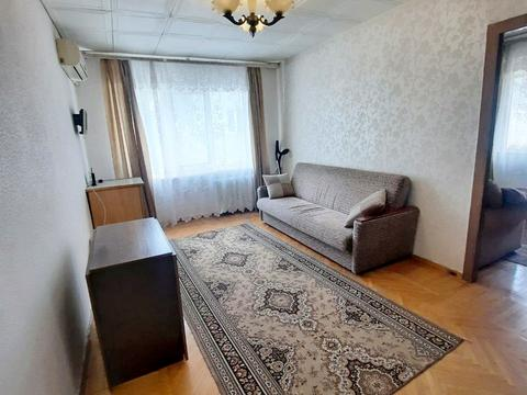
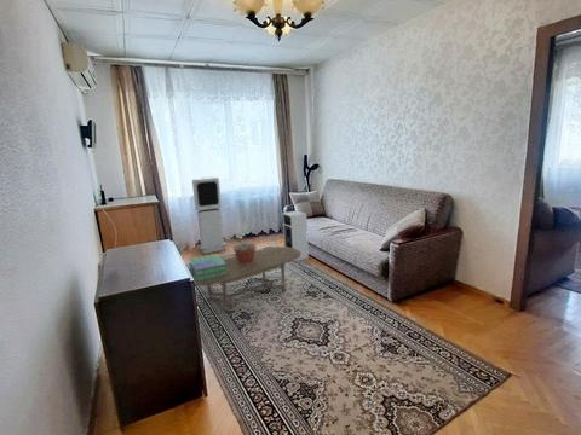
+ air purifier [191,176,226,255]
+ stack of books [188,253,229,282]
+ speaker [281,210,310,262]
+ coffee table [188,245,301,313]
+ potted plant [229,225,257,265]
